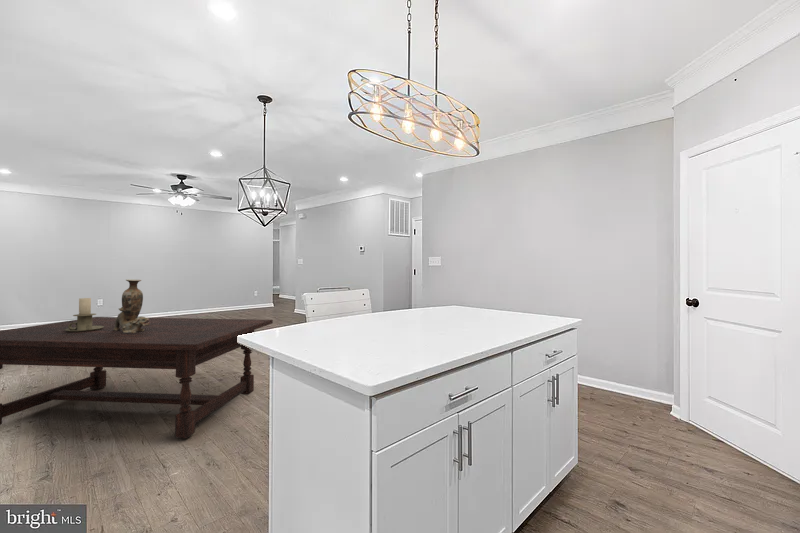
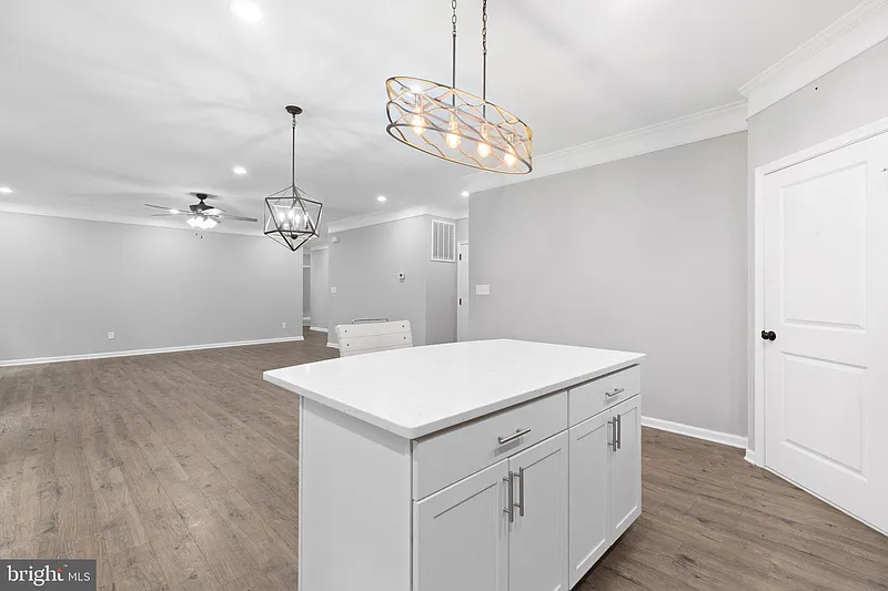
- dining table [0,316,274,440]
- candle holder [64,297,105,332]
- vase with dog figurine [113,278,150,334]
